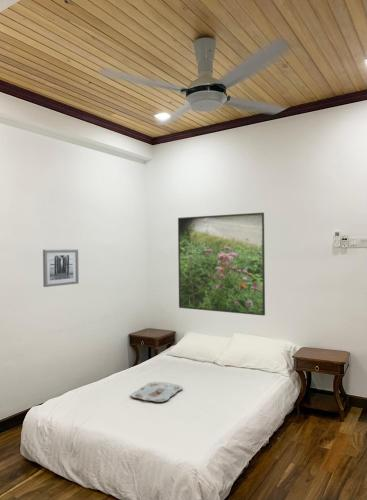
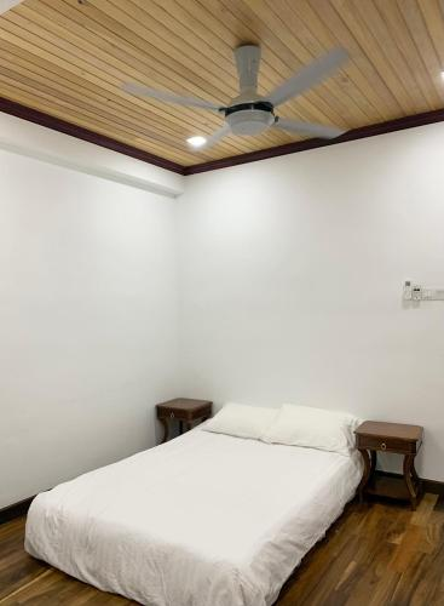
- serving tray [130,381,184,403]
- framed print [177,212,266,317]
- wall art [42,248,80,288]
